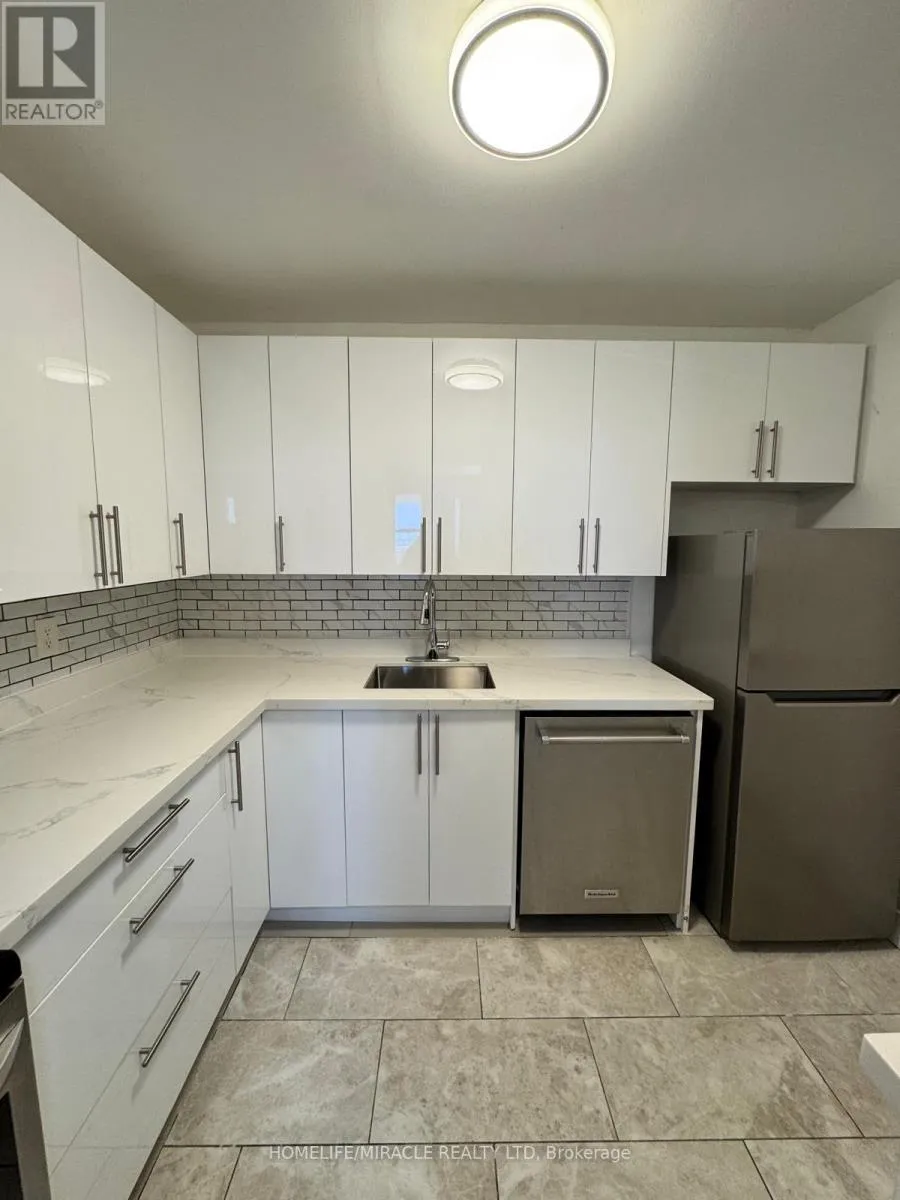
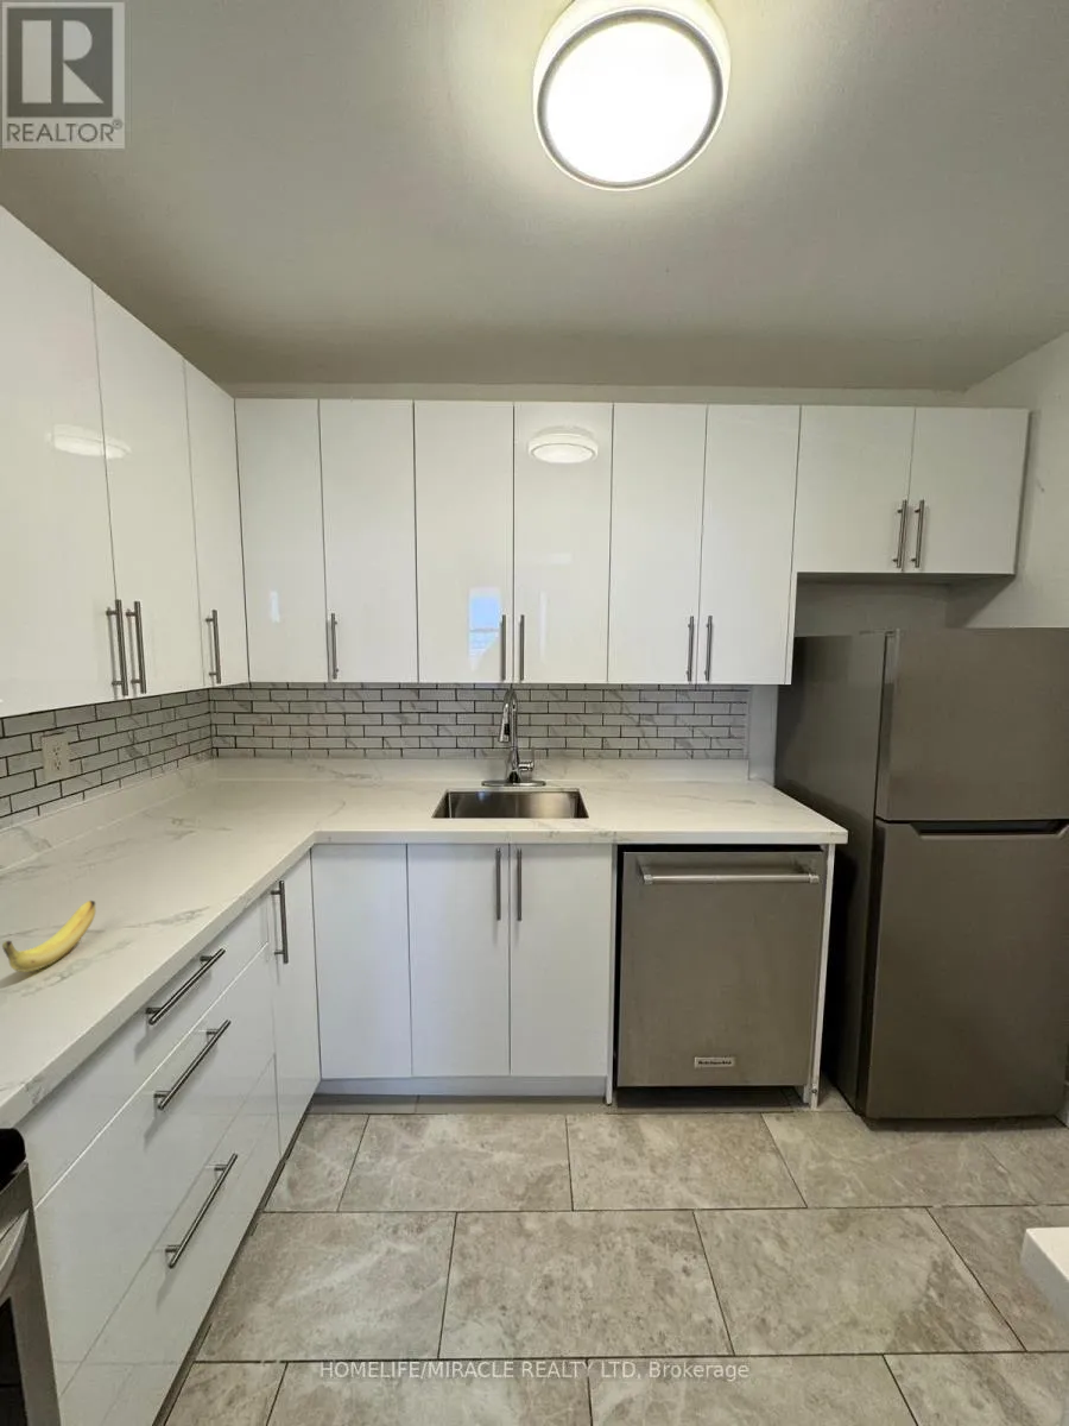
+ banana [1,900,96,973]
